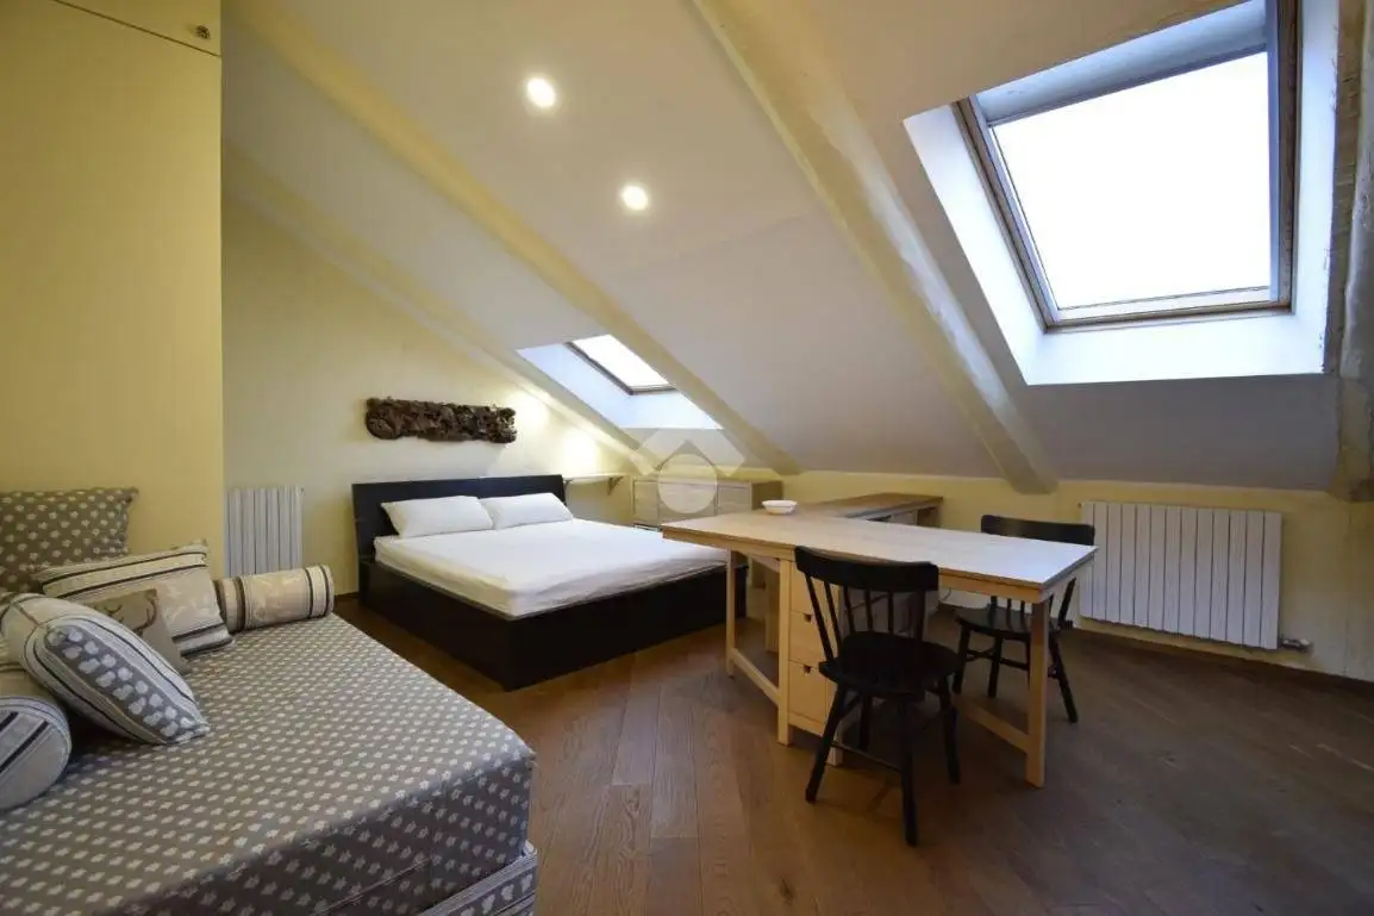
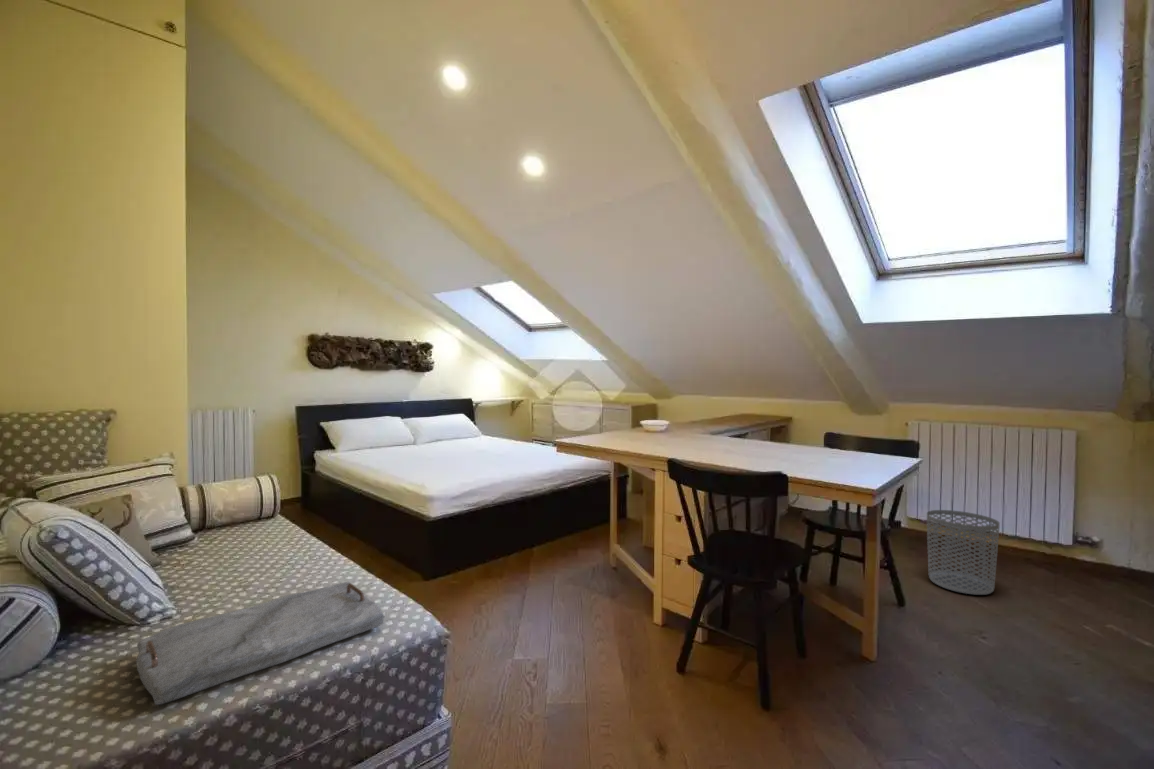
+ serving tray [135,581,386,706]
+ waste bin [926,509,1001,596]
